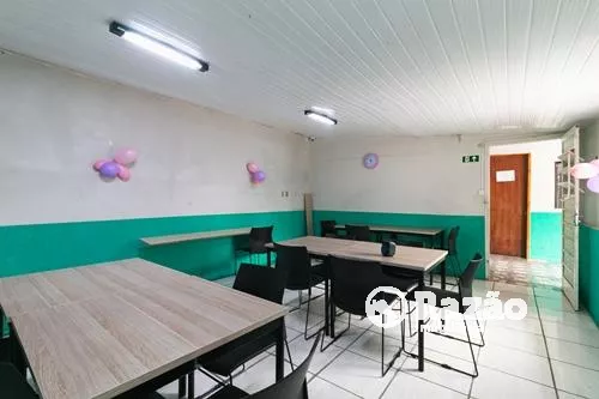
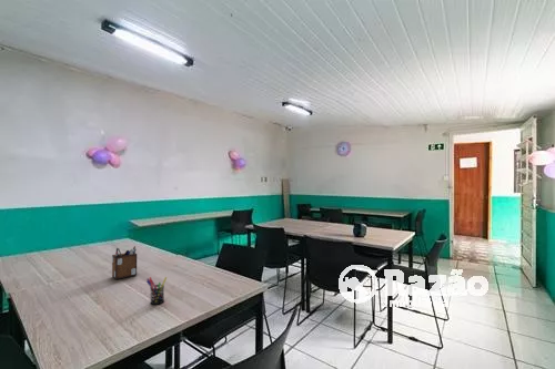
+ pen holder [145,276,168,306]
+ desk organizer [111,245,138,280]
